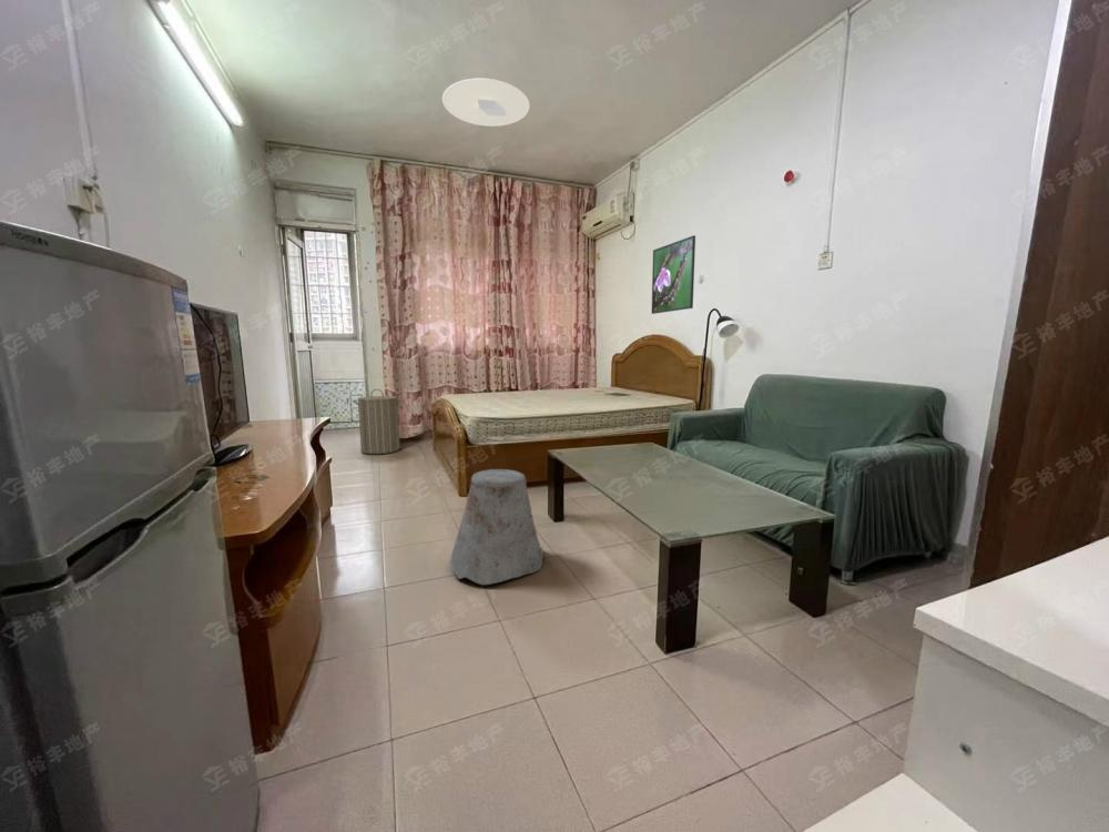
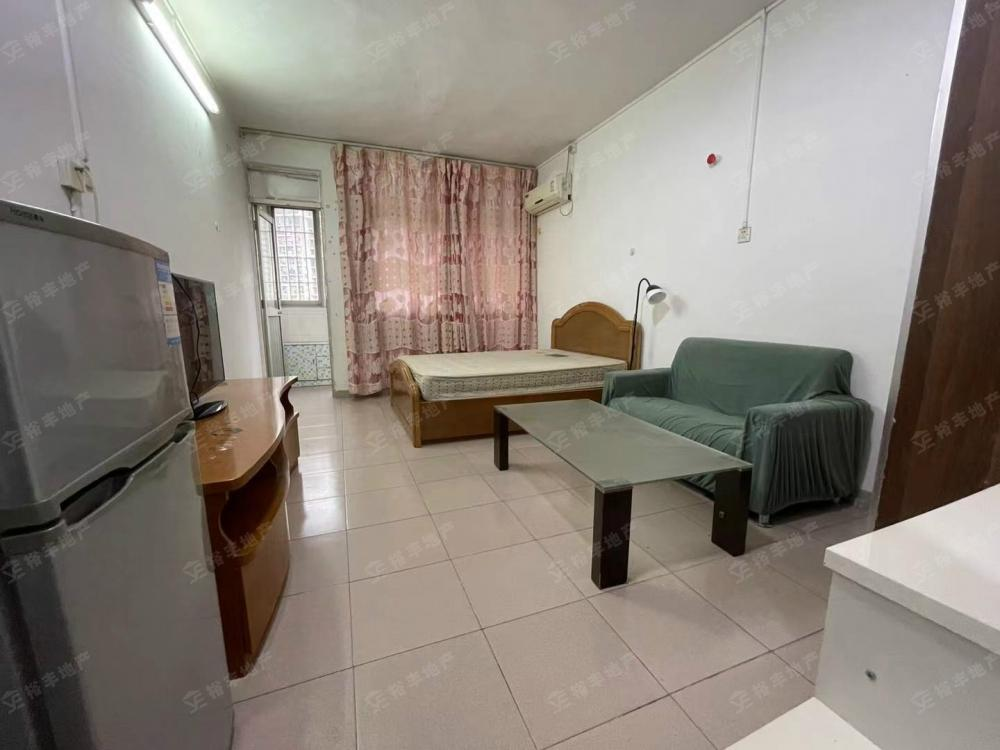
- laundry hamper [352,388,404,455]
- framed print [651,234,696,315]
- stool [449,468,545,586]
- ceiling light [441,78,530,128]
